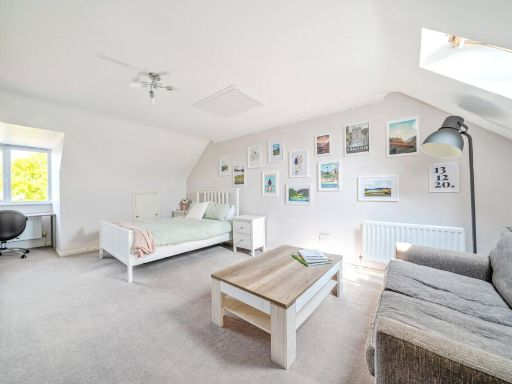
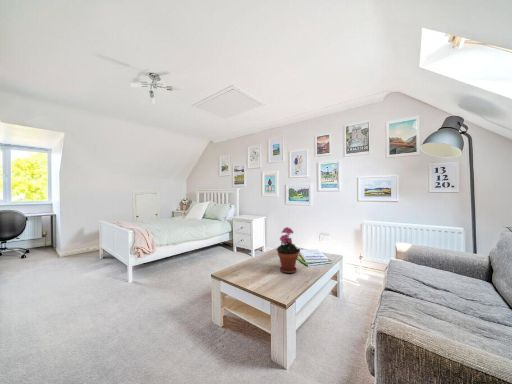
+ potted plant [275,226,301,274]
